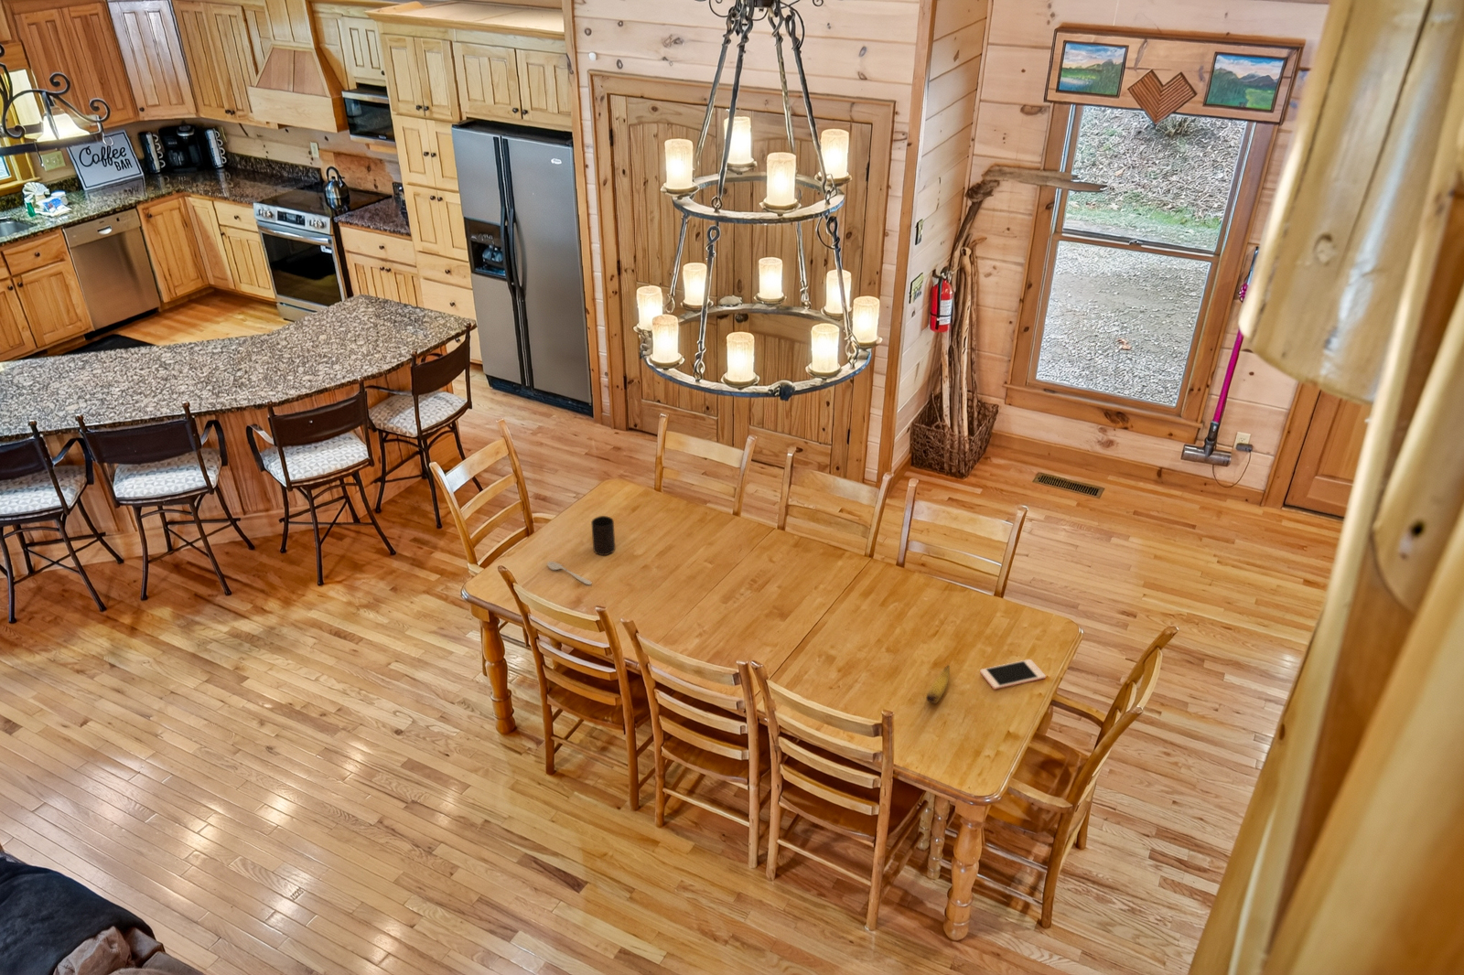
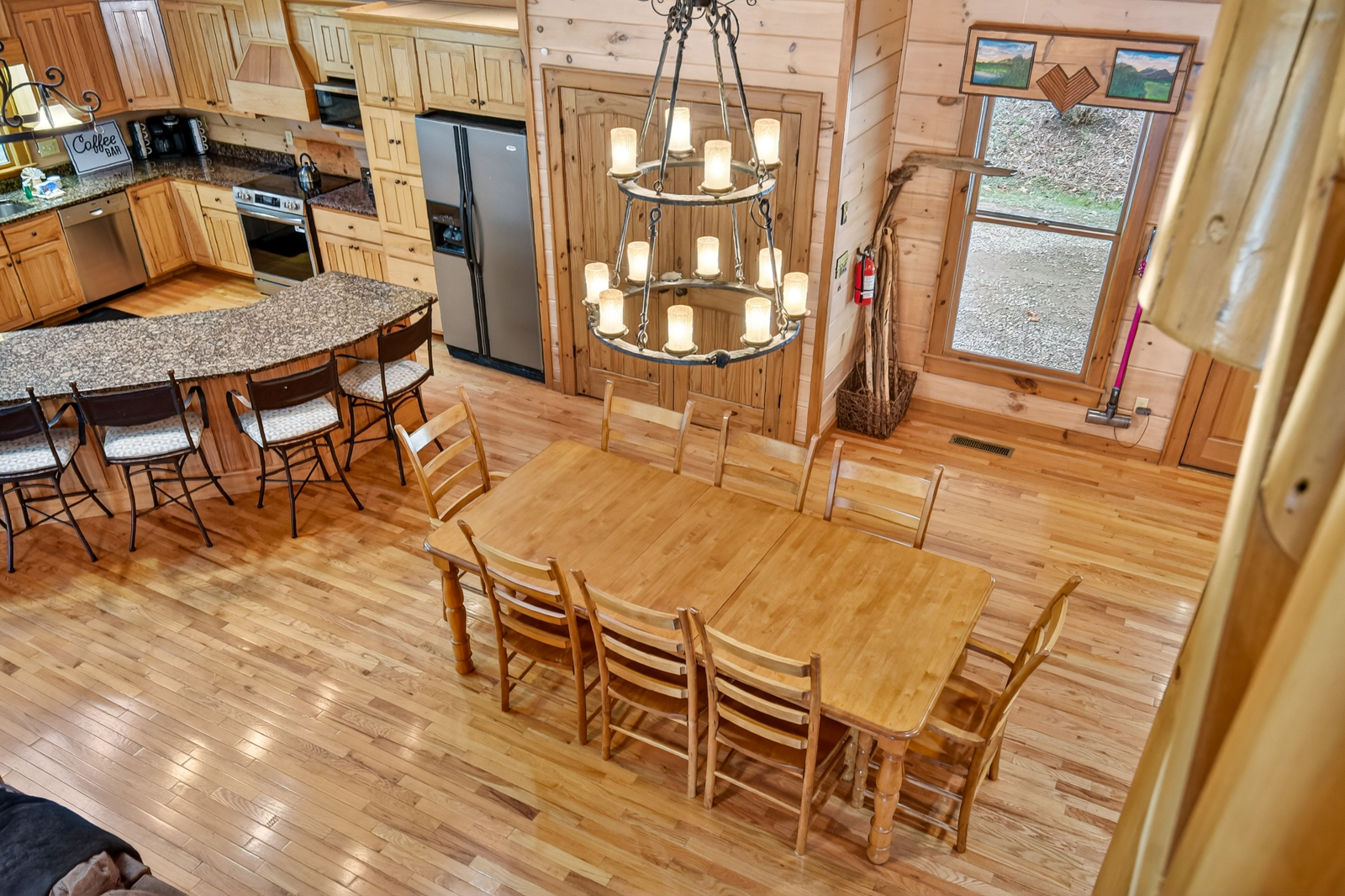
- cup [590,515,616,556]
- cell phone [979,658,1047,691]
- spoon [546,560,593,585]
- banana [925,664,950,704]
